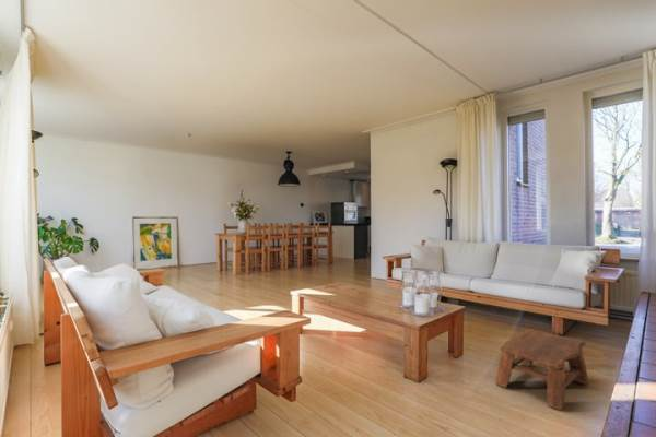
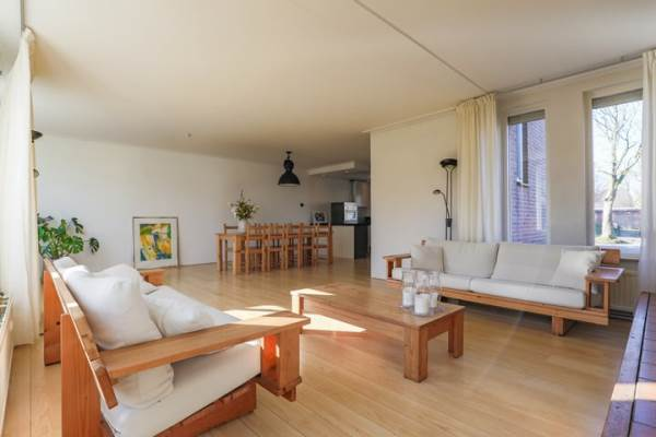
- stool [495,329,589,411]
